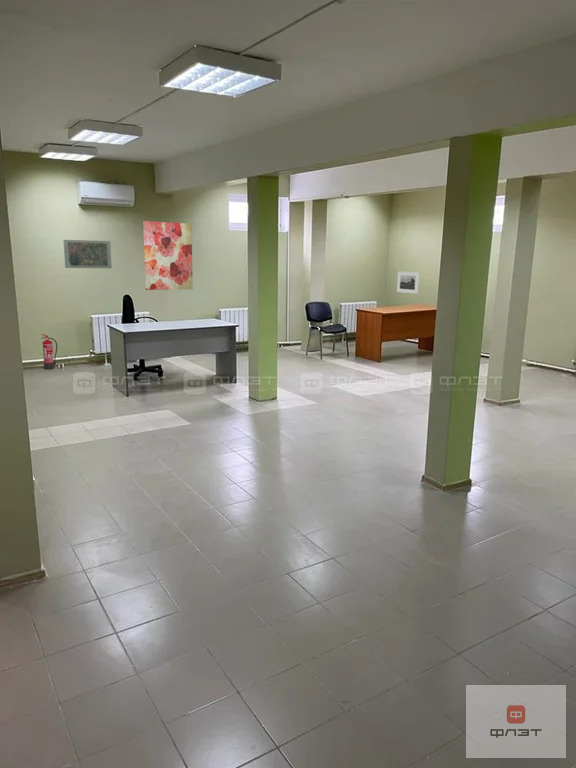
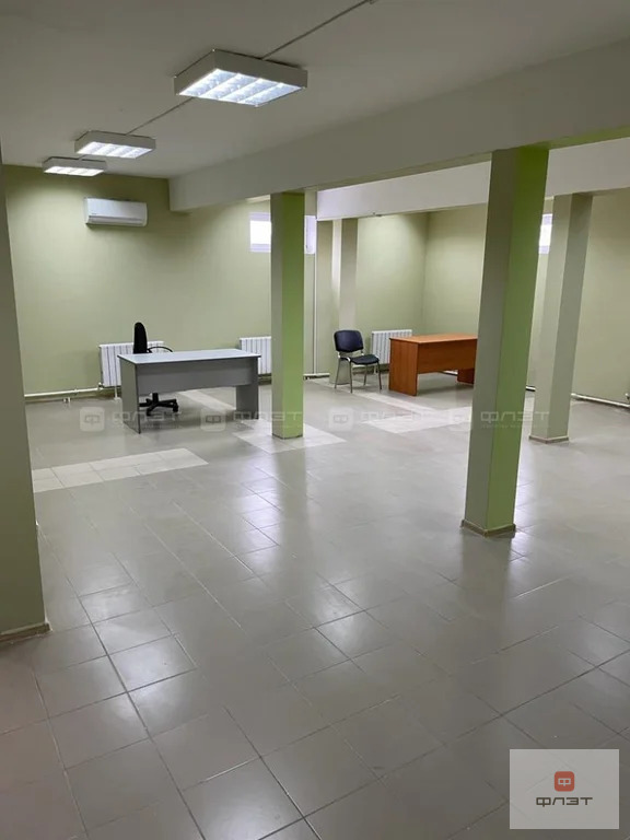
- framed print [396,270,420,295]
- road map [63,239,113,269]
- fire extinguisher [40,333,58,370]
- wall art [142,220,194,291]
